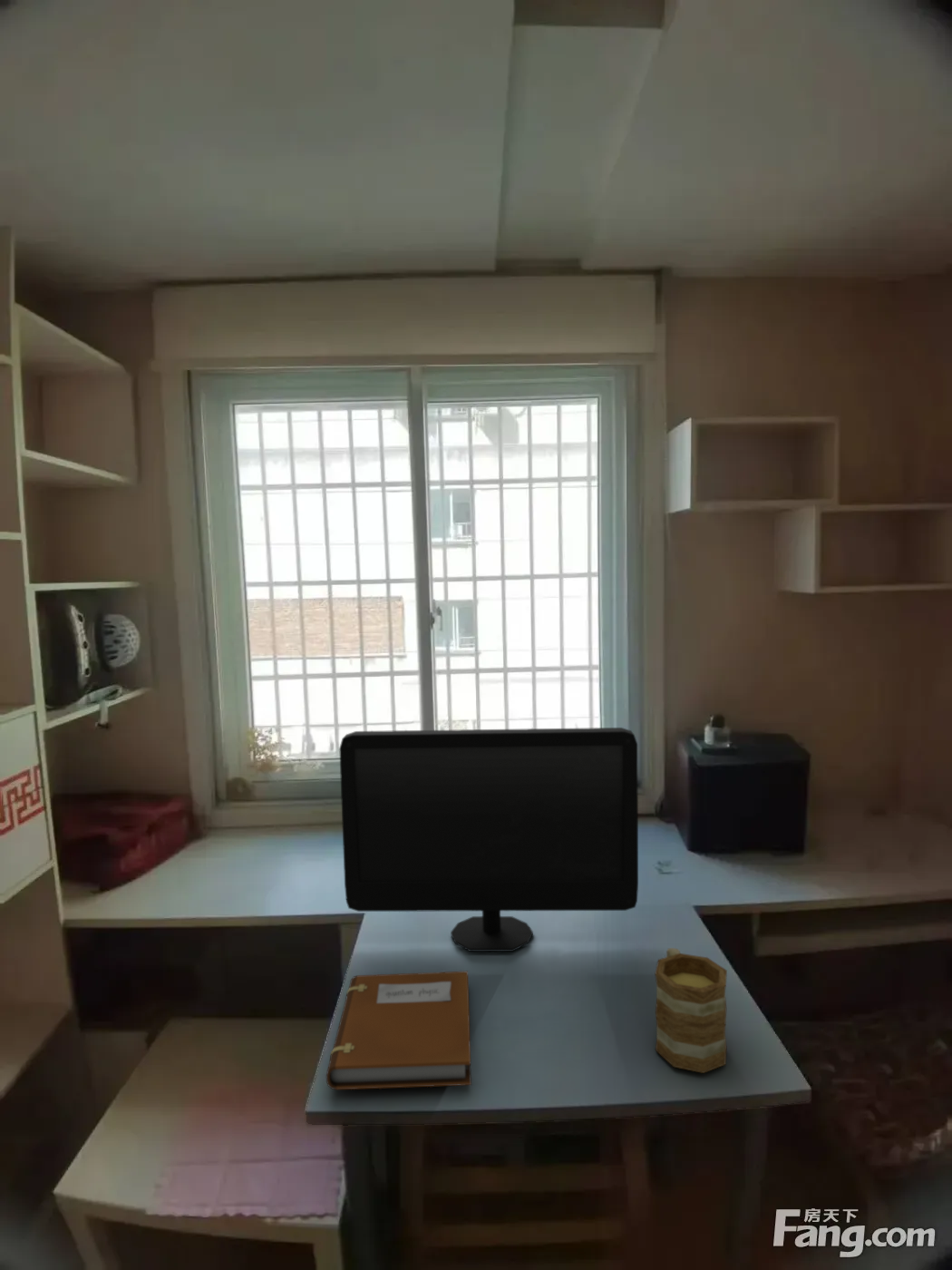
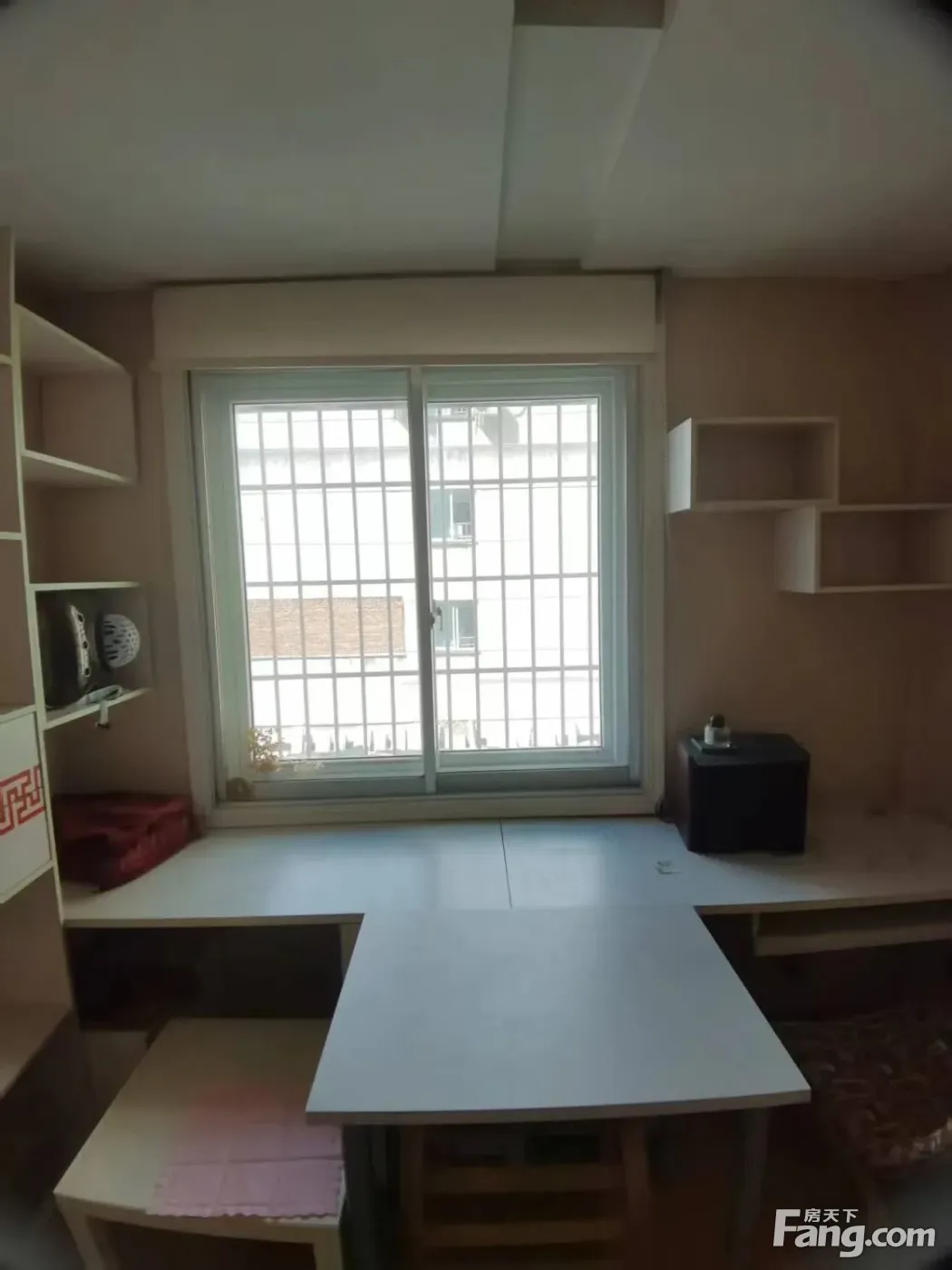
- mug [655,947,728,1074]
- notebook [325,971,472,1090]
- computer monitor [338,727,639,953]
